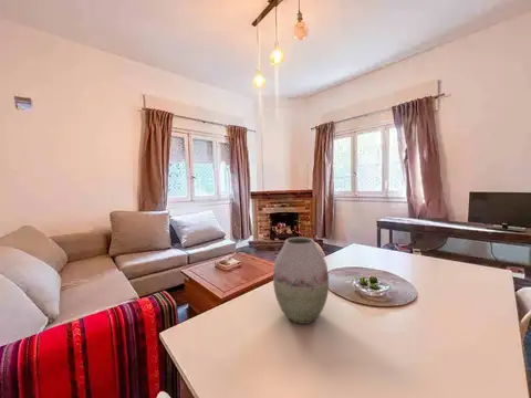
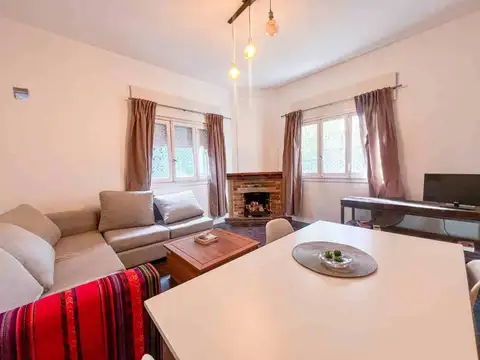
- vase [272,237,330,325]
